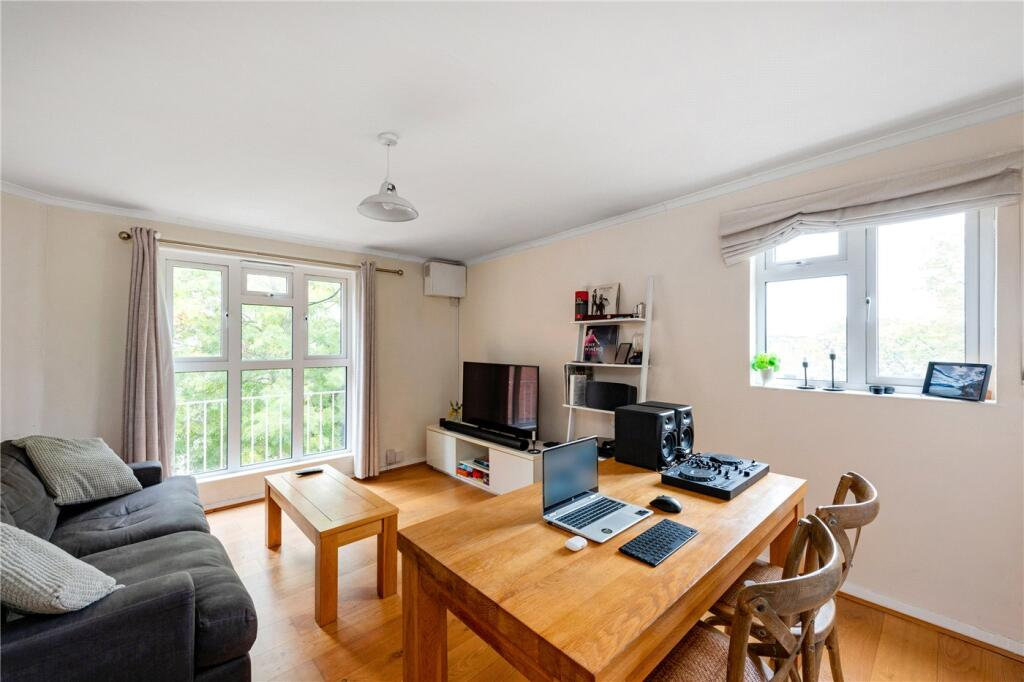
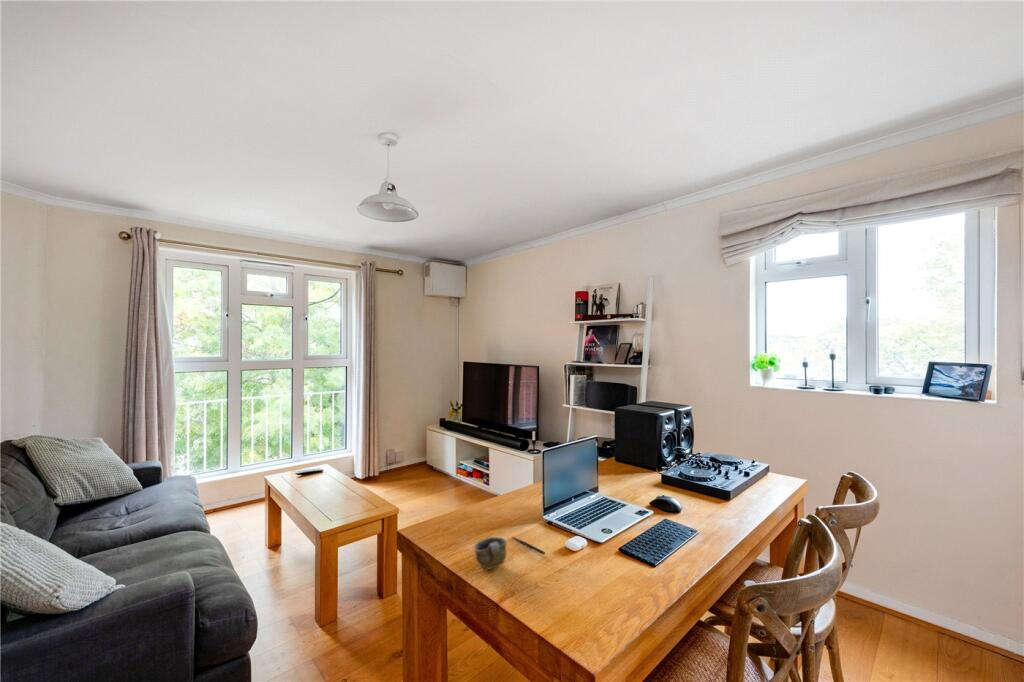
+ cup [473,536,508,571]
+ pen [511,536,546,556]
